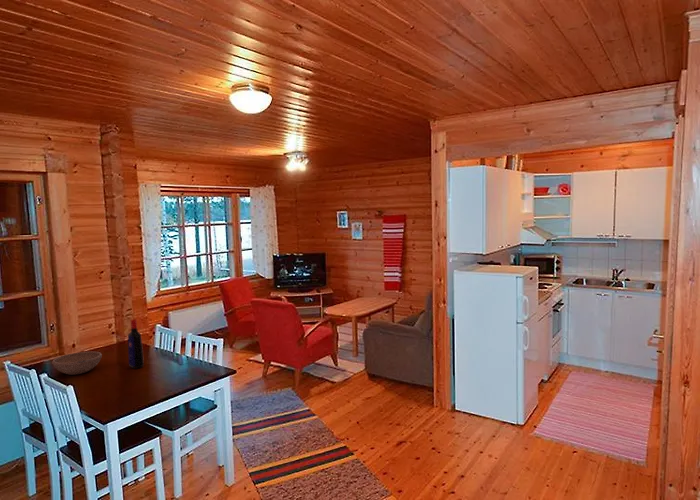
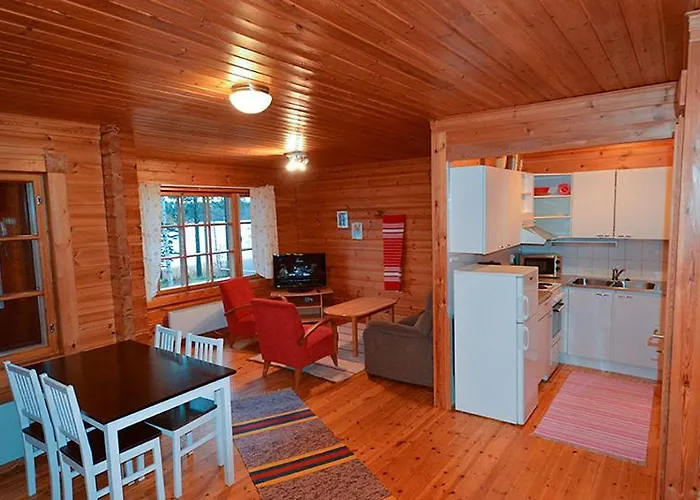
- liquor bottle [127,318,145,369]
- bowl [51,351,103,376]
